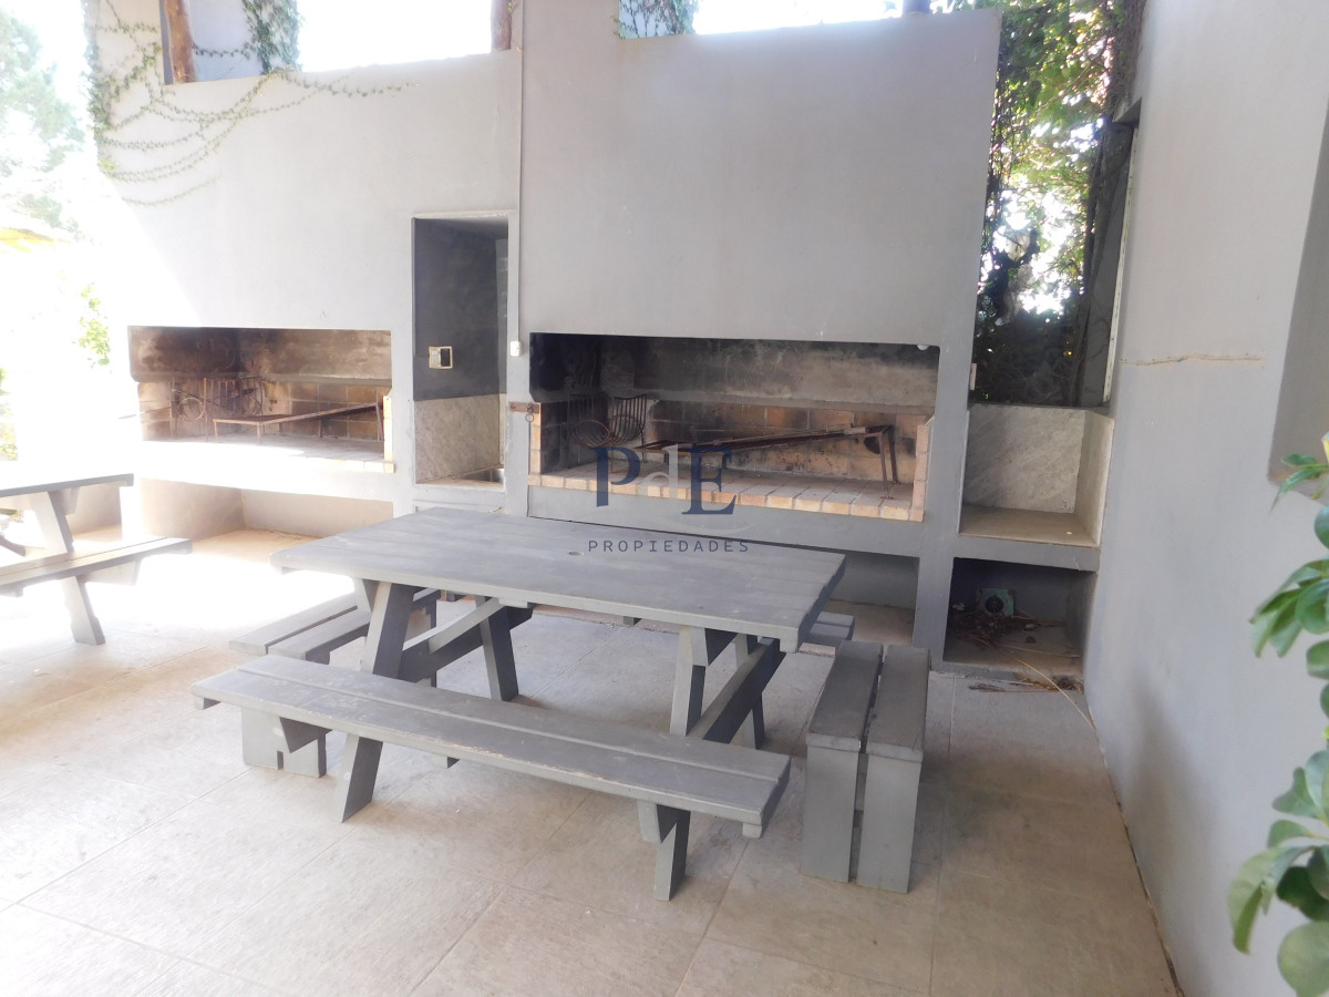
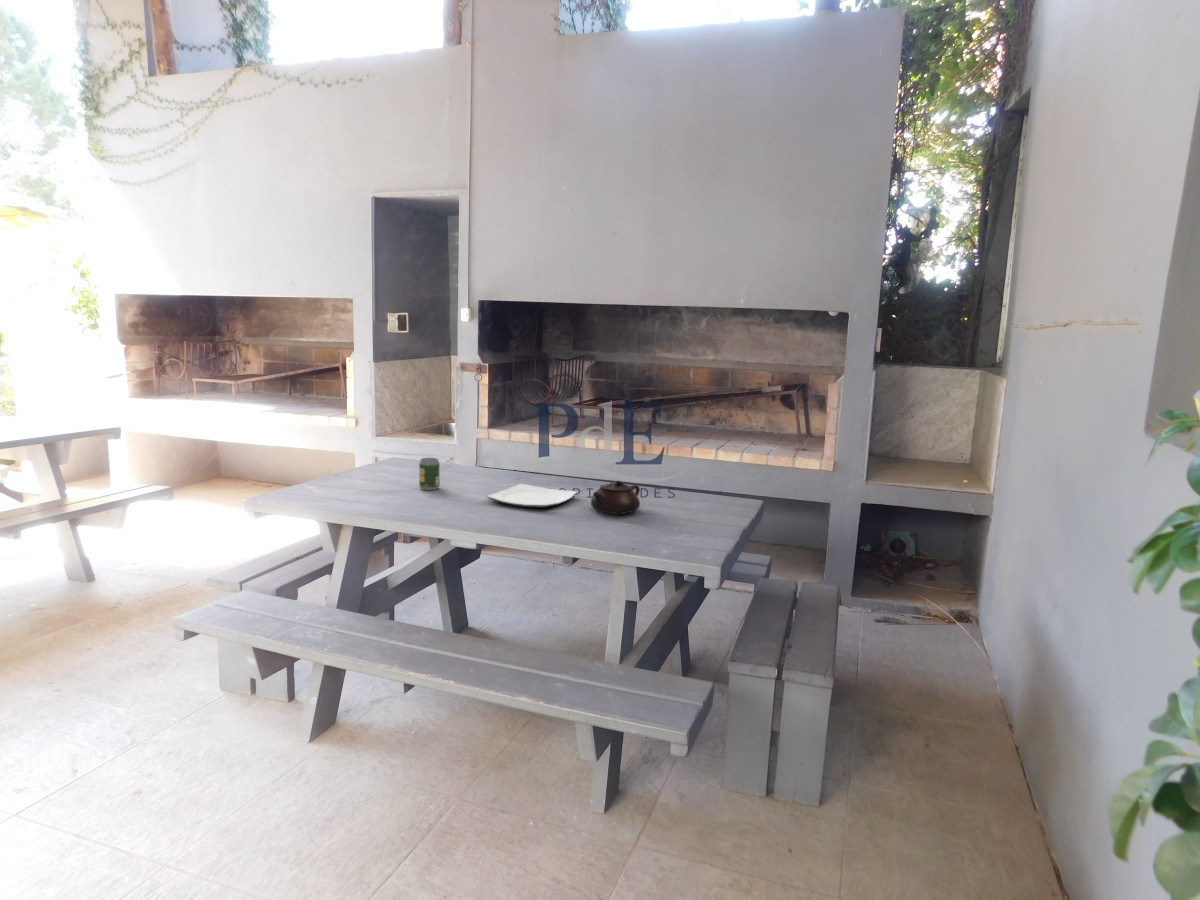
+ plate [485,483,578,509]
+ soda can [418,457,441,491]
+ teapot [590,480,641,516]
